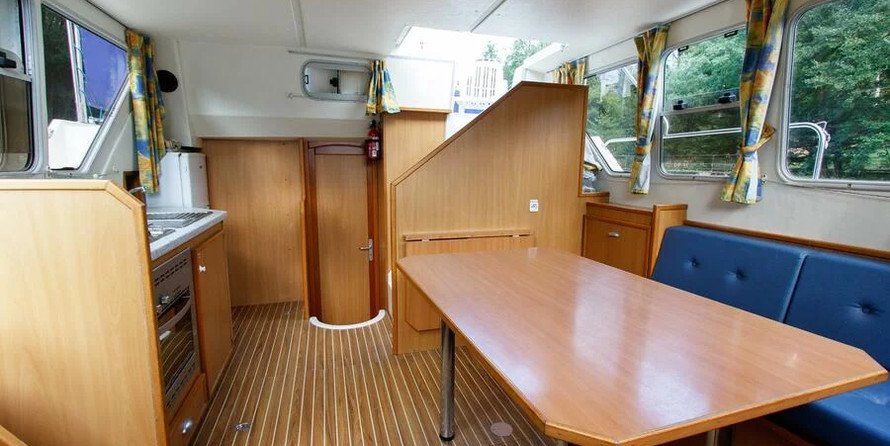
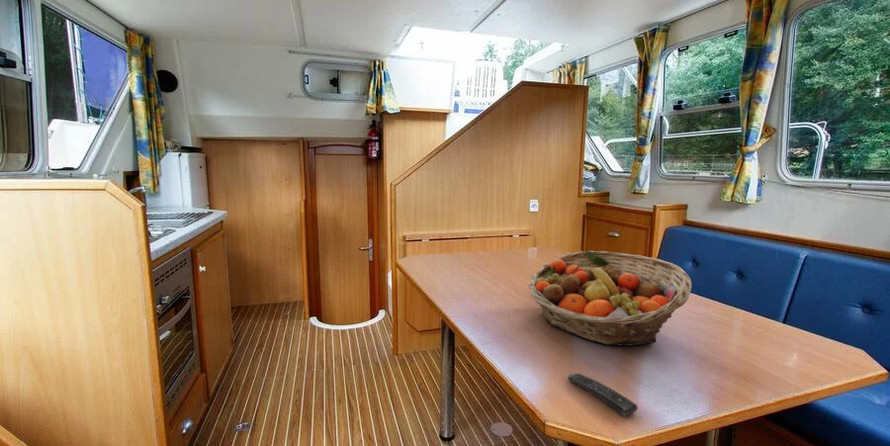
+ fruit basket [527,250,693,347]
+ remote control [567,372,638,417]
